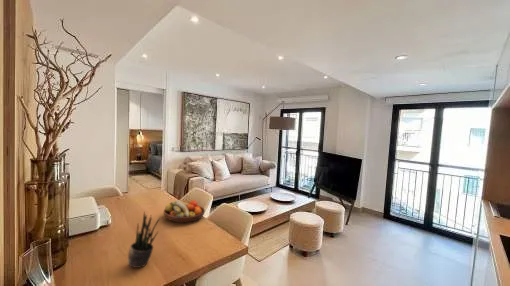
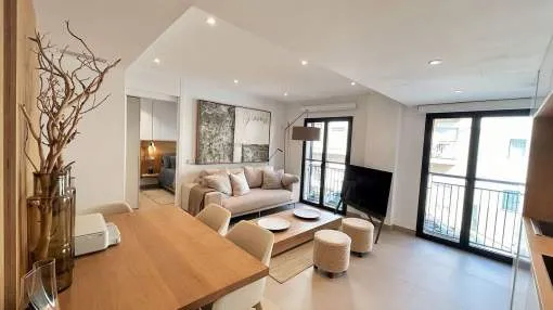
- fruit bowl [163,199,206,224]
- potted plant [127,210,161,269]
